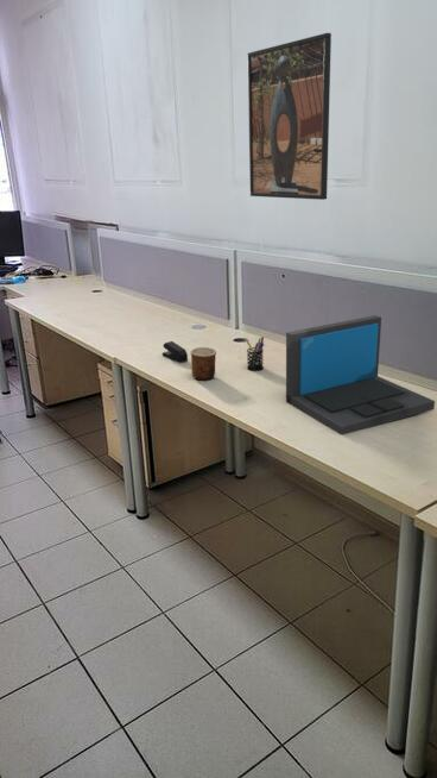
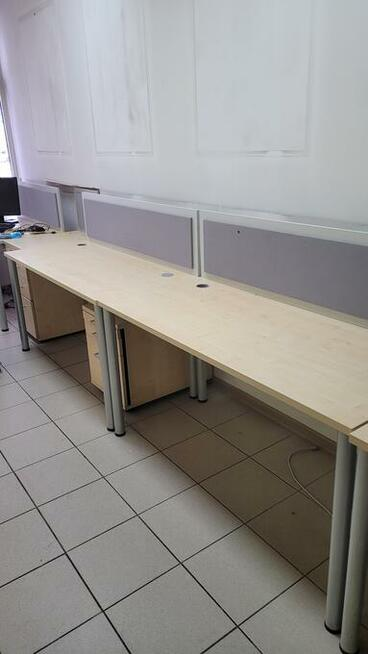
- laptop [285,314,436,435]
- stapler [162,340,189,364]
- cup [190,346,217,382]
- pen holder [243,335,265,372]
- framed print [247,32,332,201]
